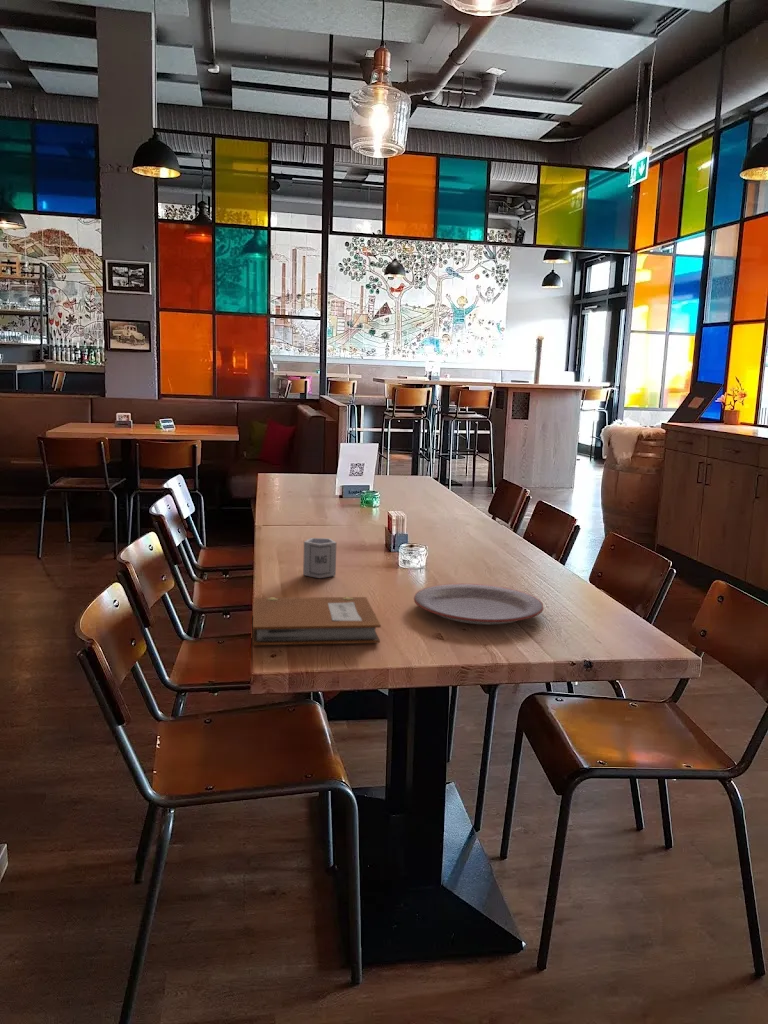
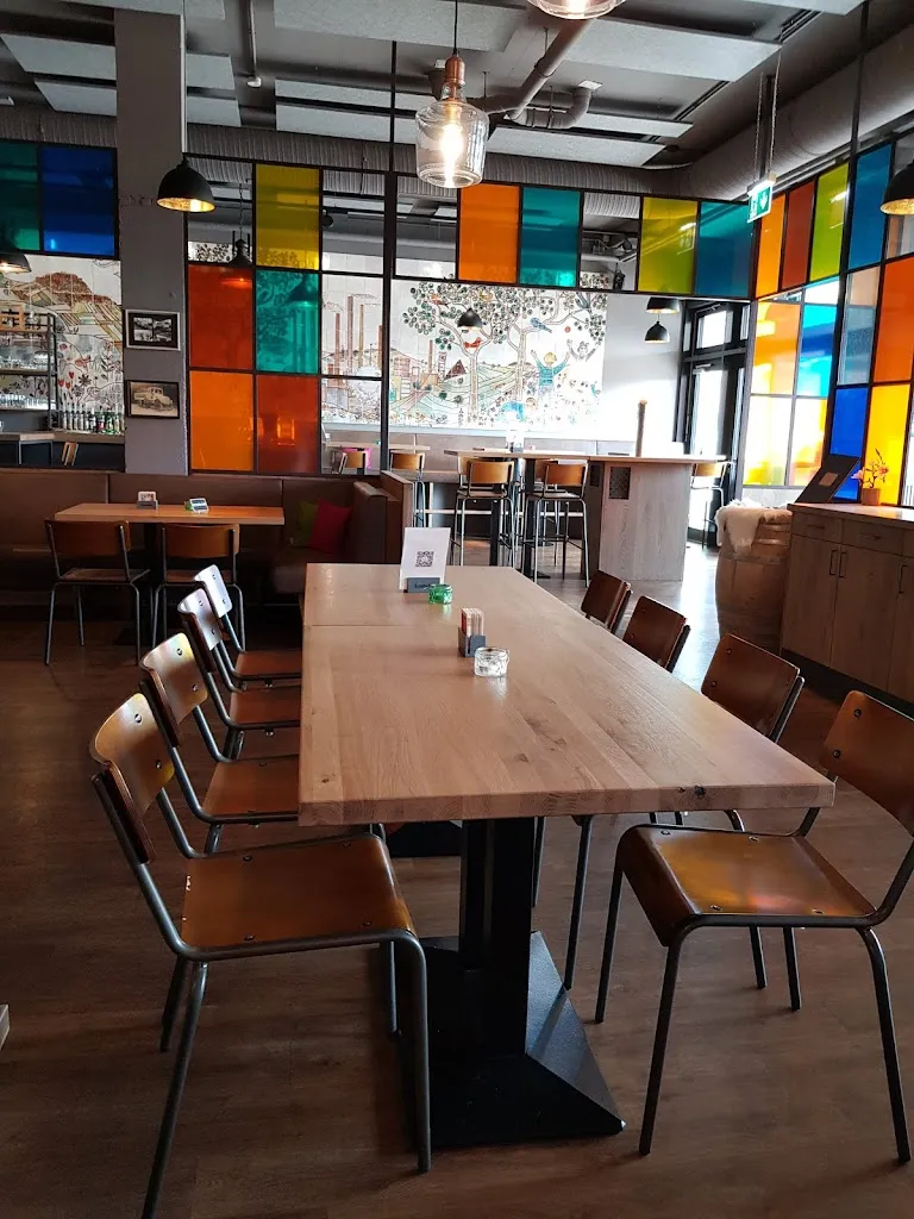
- cup [302,537,337,579]
- plate [413,582,544,625]
- notebook [252,596,382,646]
